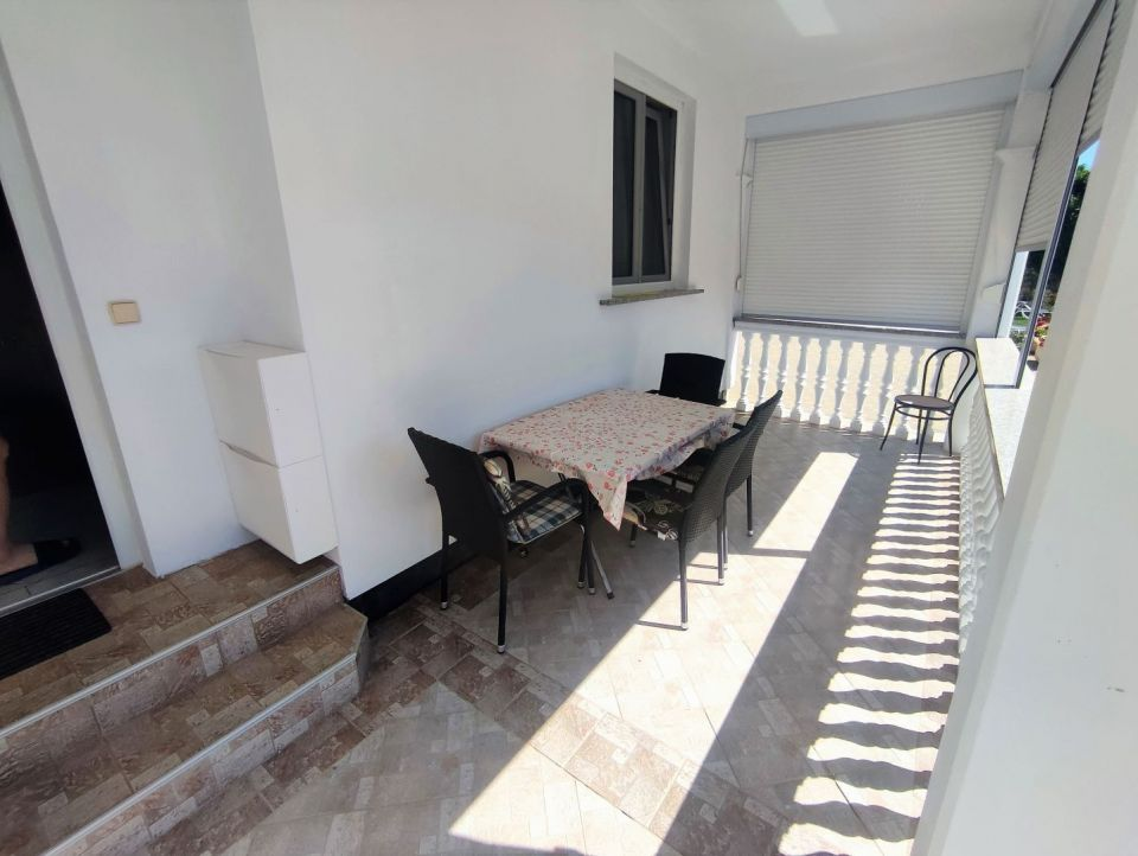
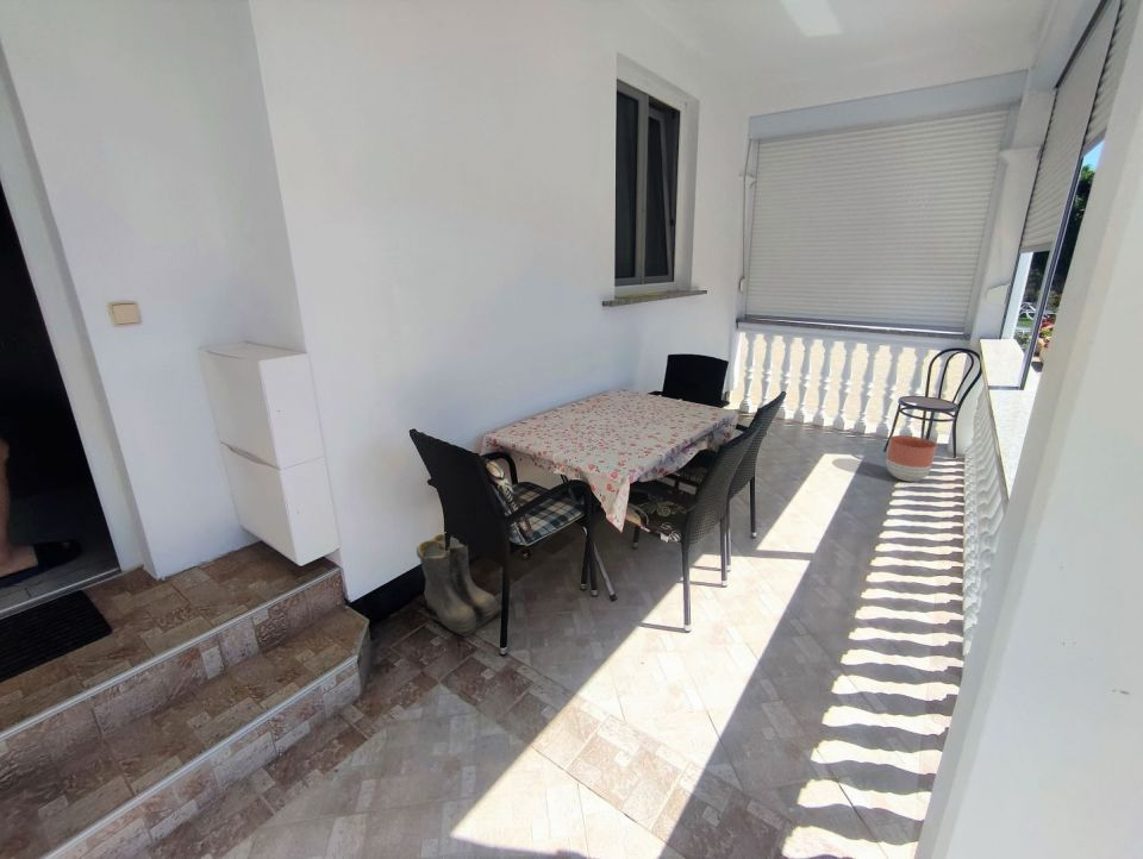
+ boots [416,532,502,638]
+ planter [885,434,938,482]
